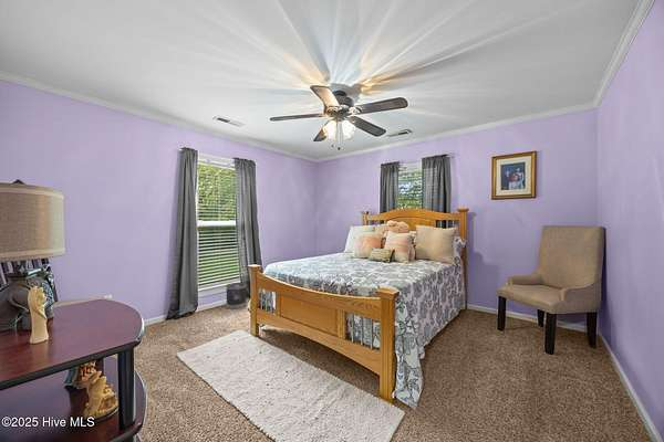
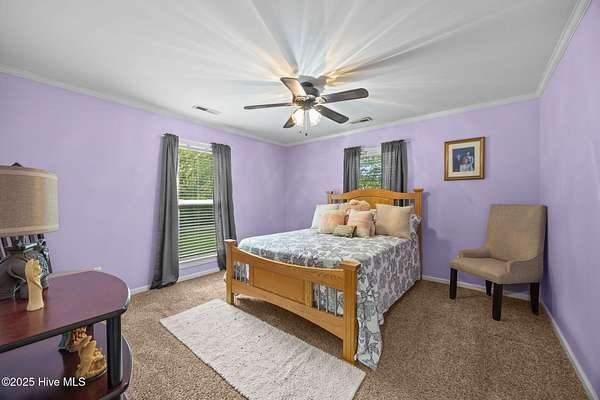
- wastebasket [225,282,248,311]
